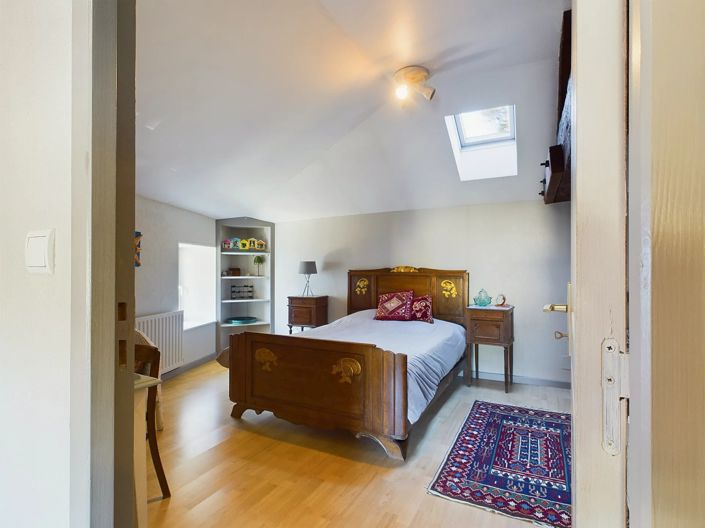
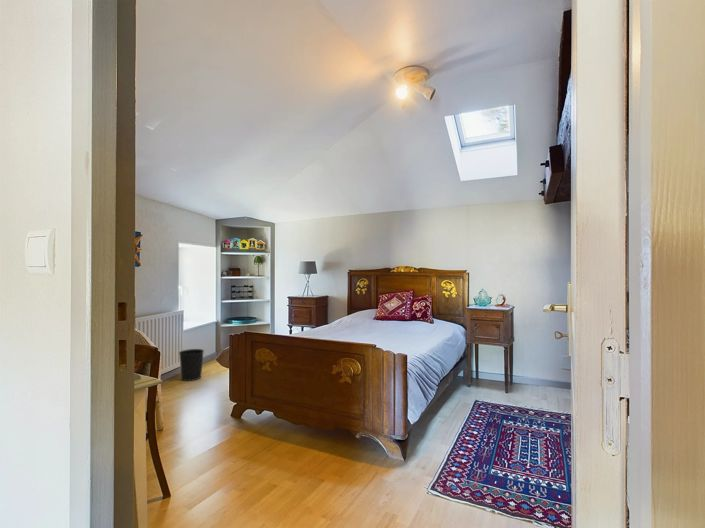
+ wastebasket [178,348,205,382]
